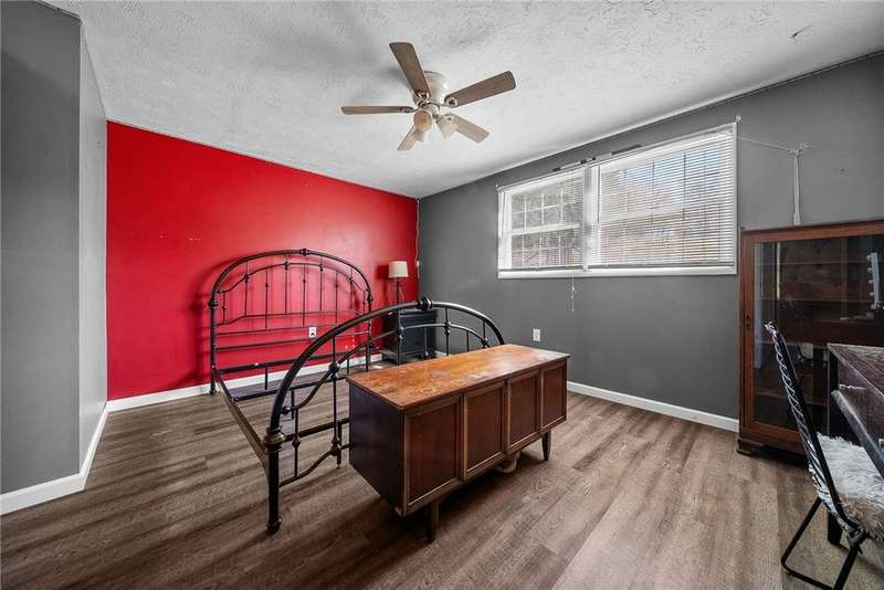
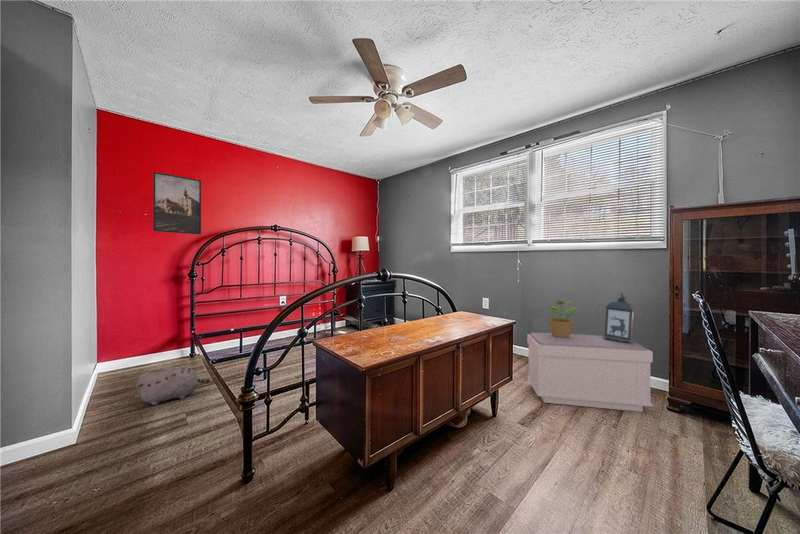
+ lantern [602,292,638,343]
+ bench [526,332,654,413]
+ potted plant [545,299,579,338]
+ plush toy [136,366,211,406]
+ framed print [152,171,202,235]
